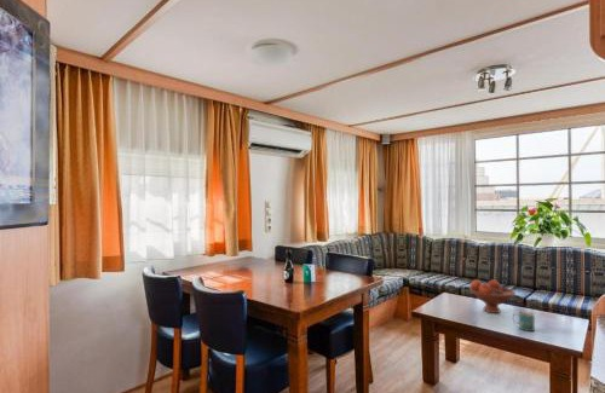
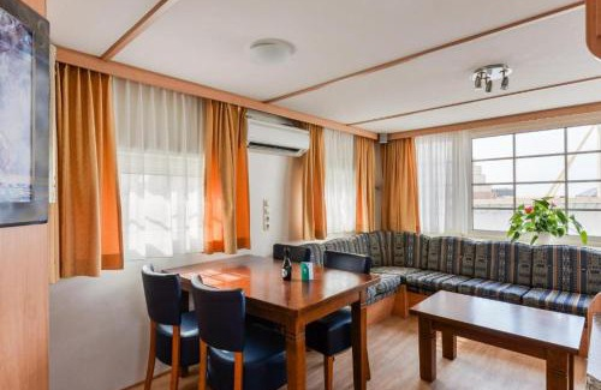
- mug [512,310,536,333]
- fruit bowl [468,278,517,314]
